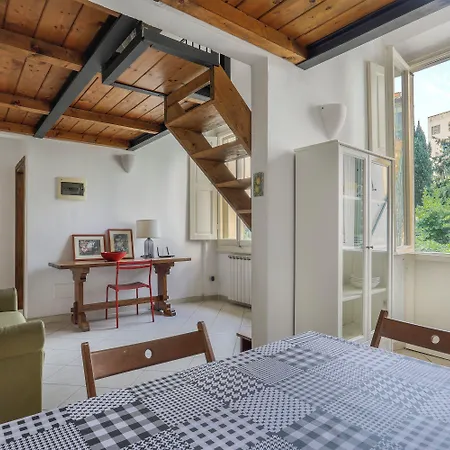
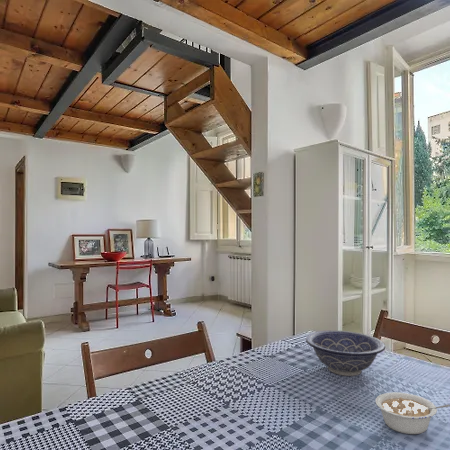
+ decorative bowl [305,329,386,377]
+ legume [375,392,450,435]
